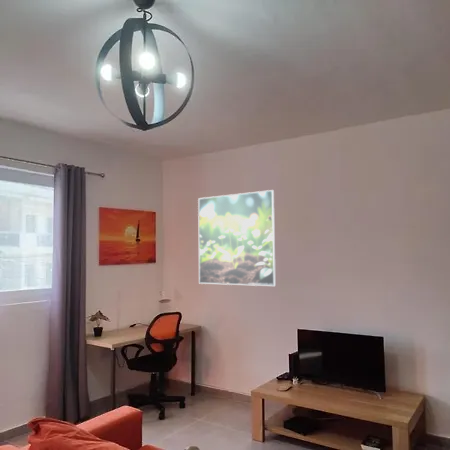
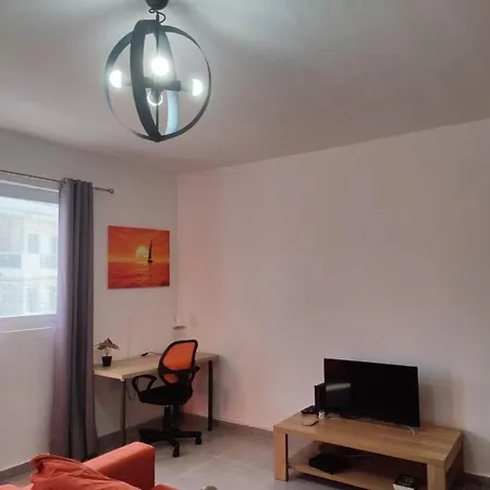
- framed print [197,189,277,287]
